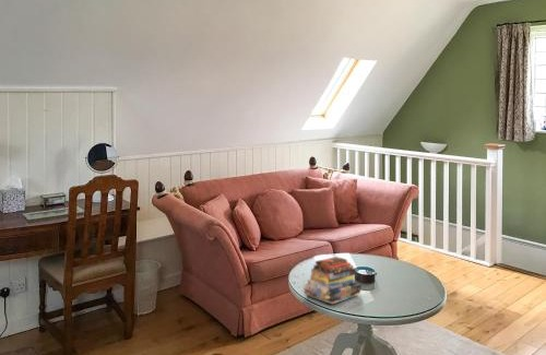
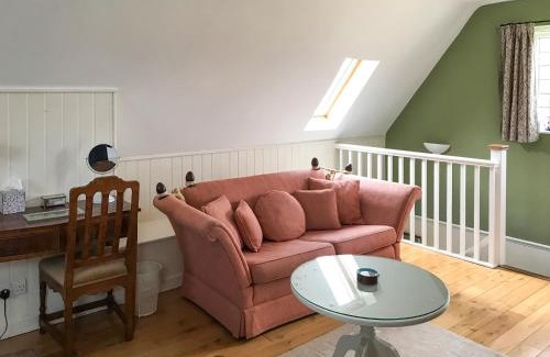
- book [304,256,363,305]
